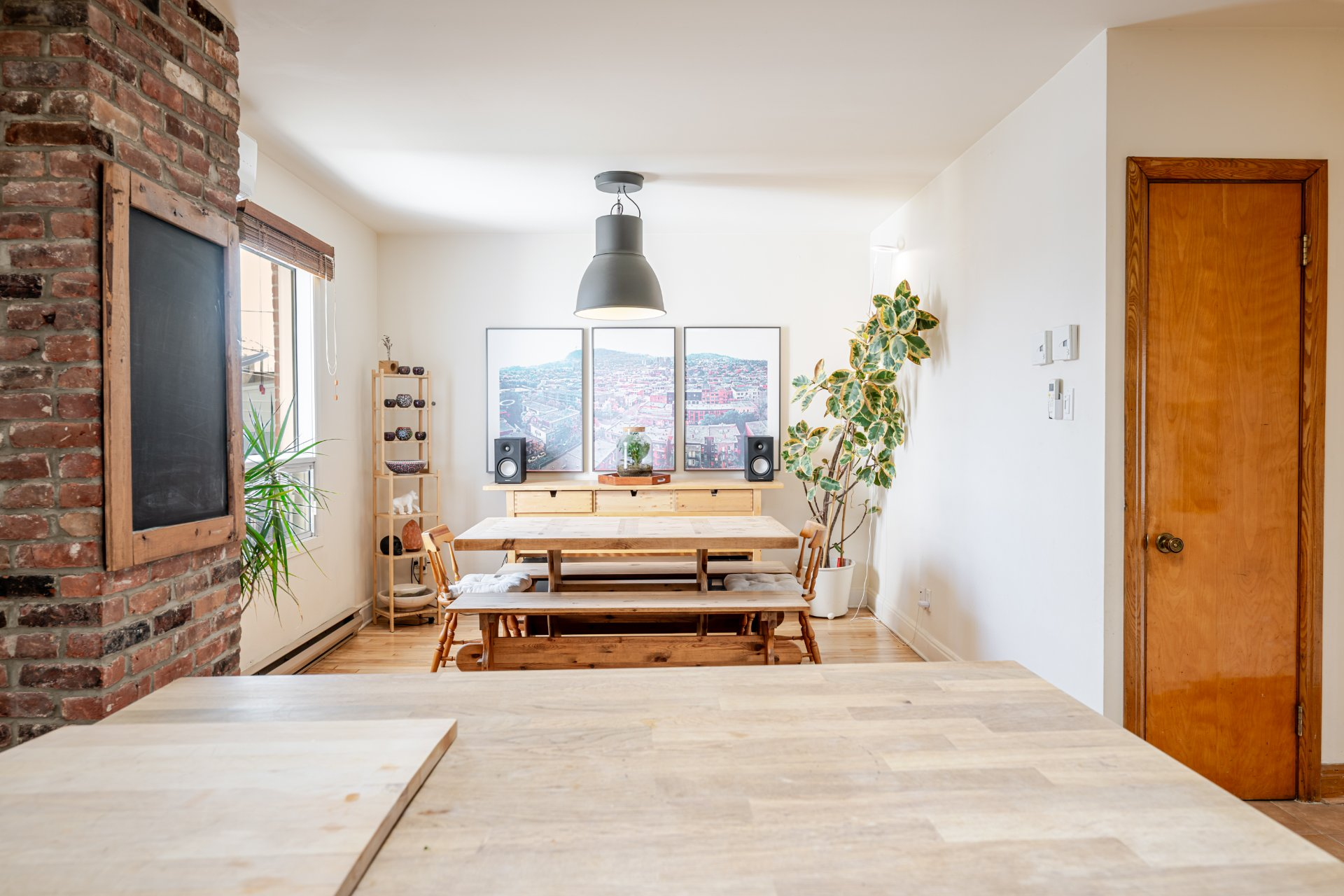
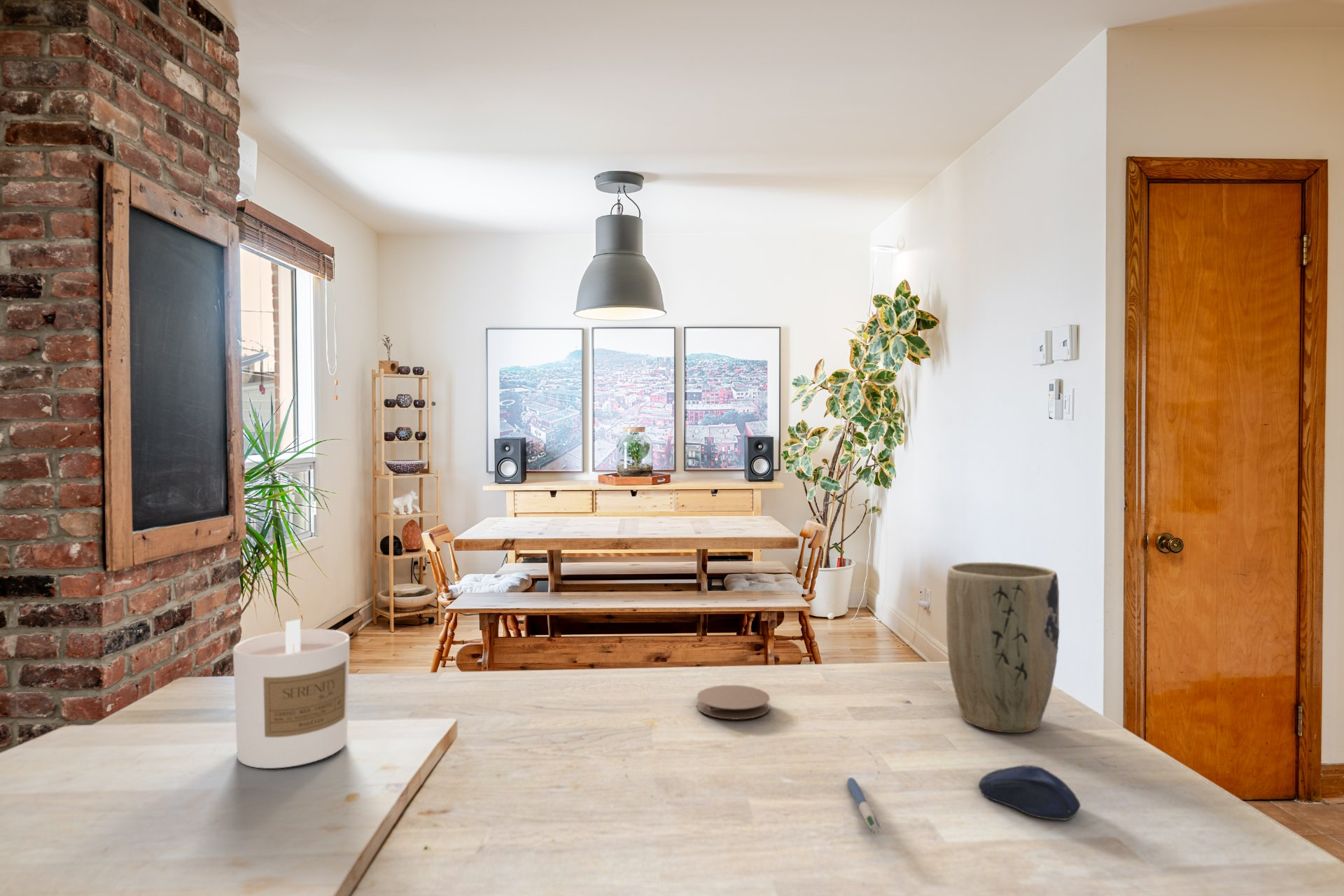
+ candle [232,618,351,769]
+ pen [847,777,883,834]
+ plant pot [946,561,1060,734]
+ computer mouse [978,764,1082,821]
+ coaster [696,685,771,720]
